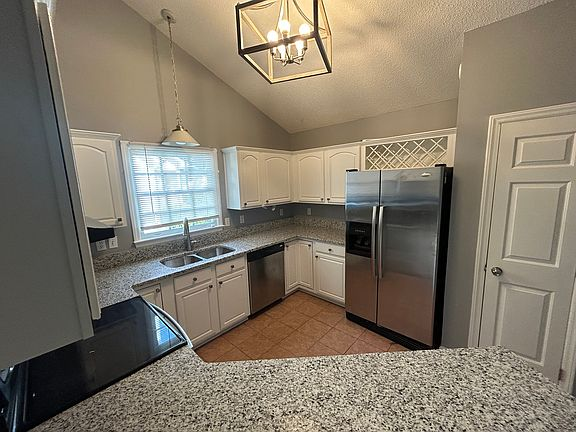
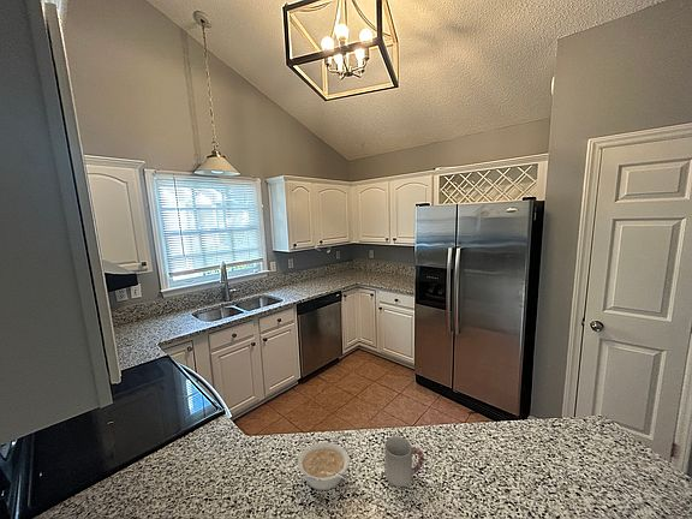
+ legume [297,441,351,491]
+ cup [383,435,425,488]
